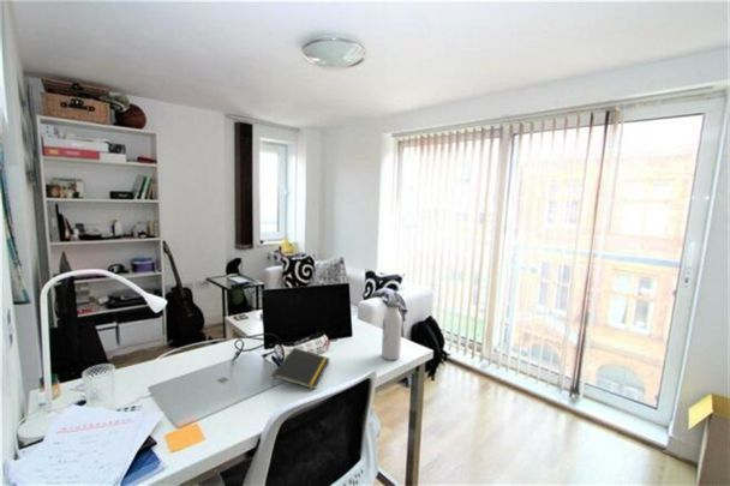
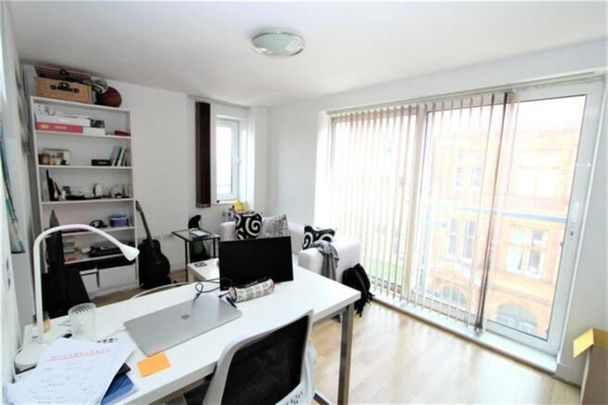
- notepad [271,347,330,390]
- water bottle [381,300,403,361]
